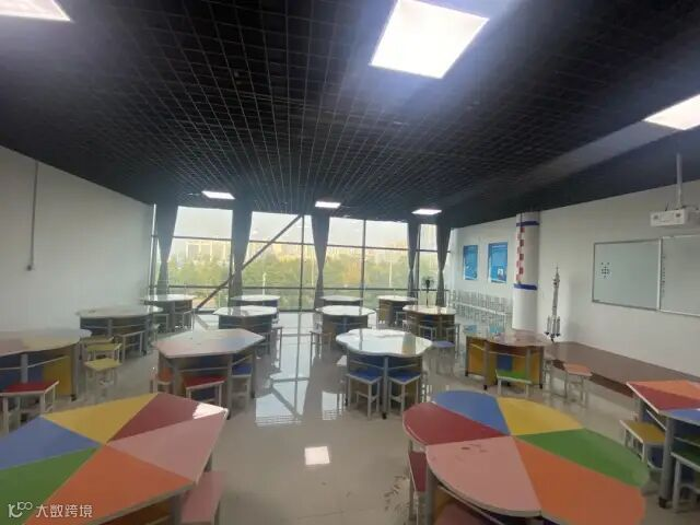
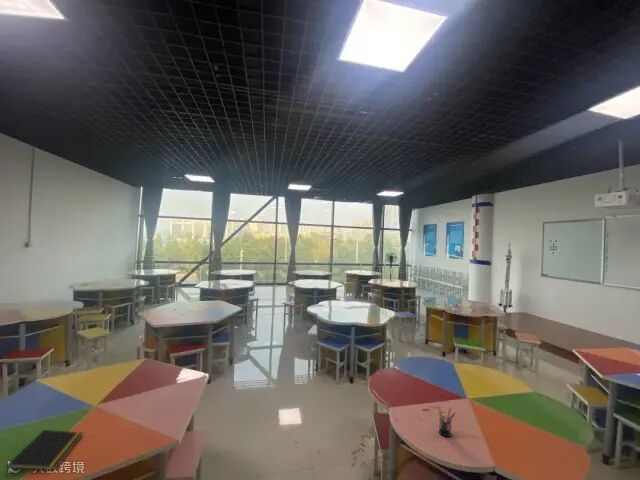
+ pen holder [438,407,456,438]
+ notepad [5,429,84,478]
